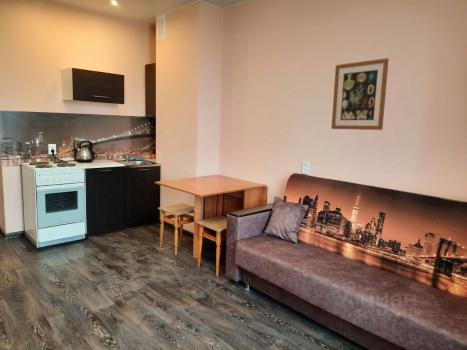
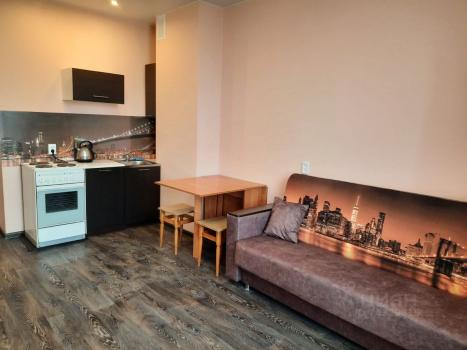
- wall art [330,57,390,131]
